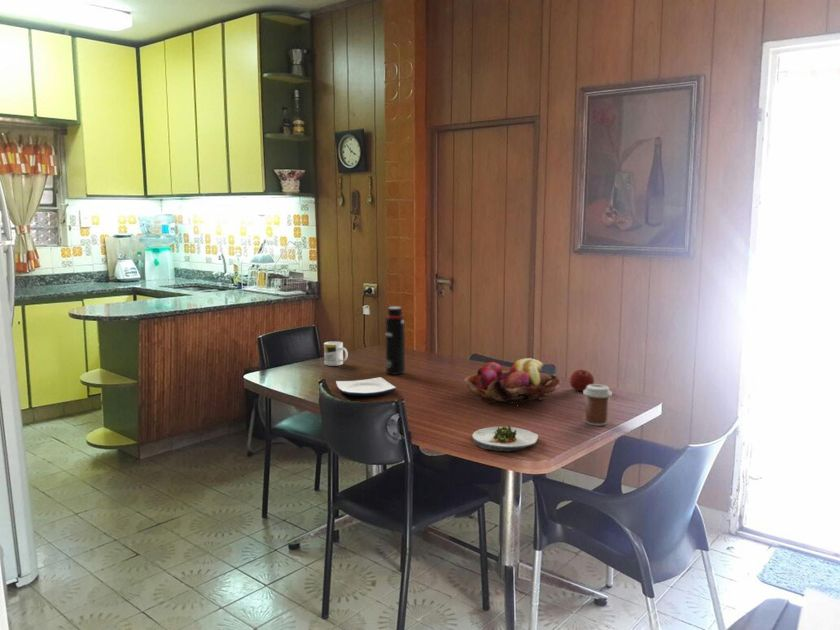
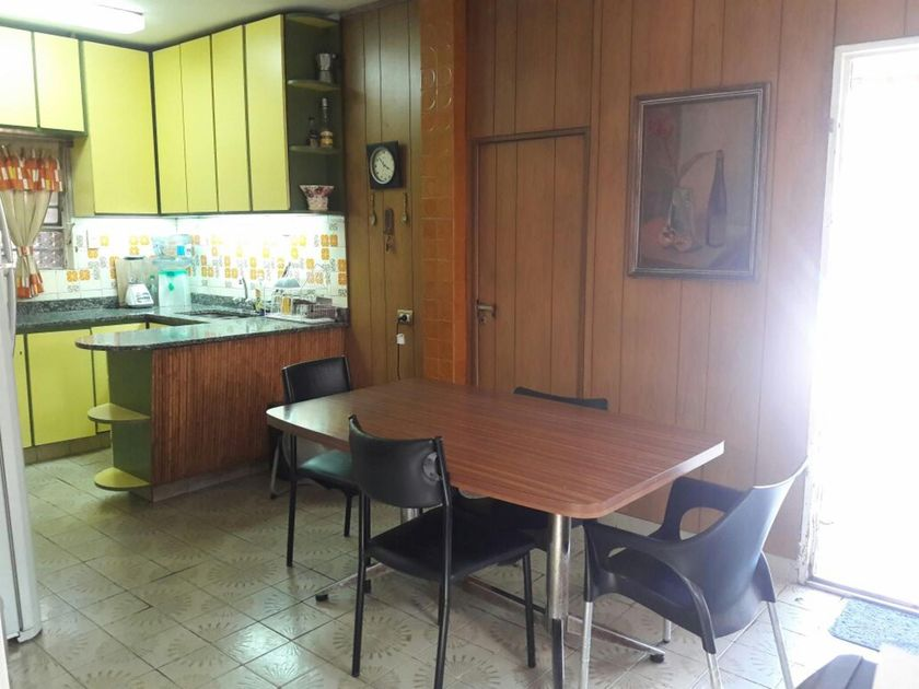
- salad plate [471,425,539,452]
- apple [569,369,595,392]
- fruit basket [463,357,563,405]
- coffee cup [582,383,613,427]
- plate [335,376,397,397]
- mug [323,341,349,367]
- water bottle [384,306,406,376]
